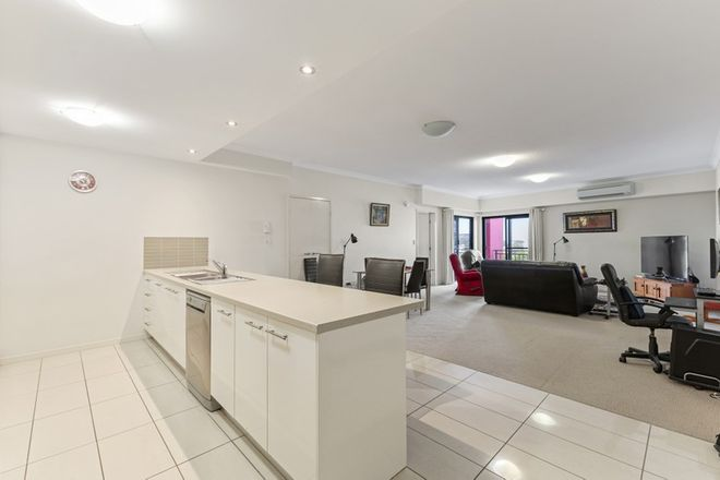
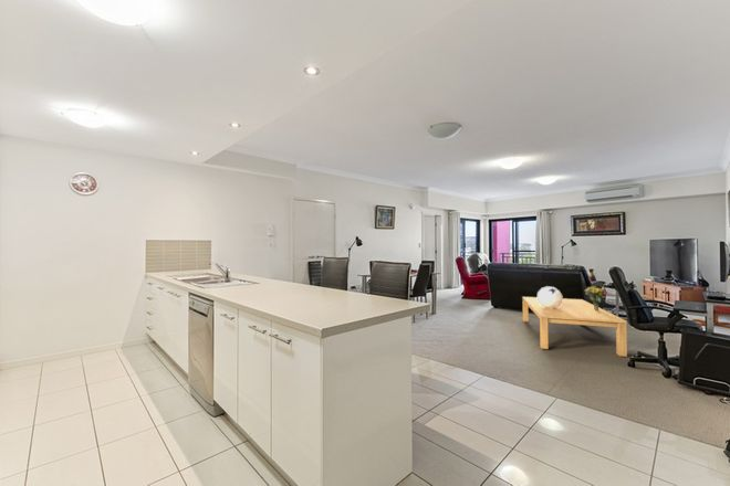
+ bouquet [584,285,609,310]
+ coffee table [521,296,628,358]
+ decorative sphere [536,285,564,308]
